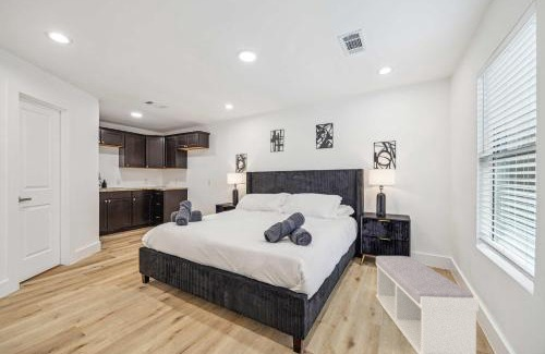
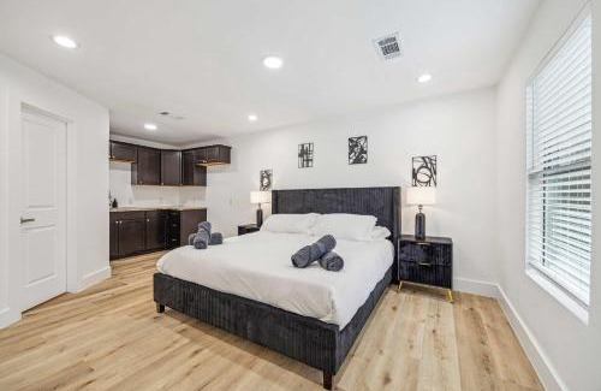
- bench [375,255,480,354]
